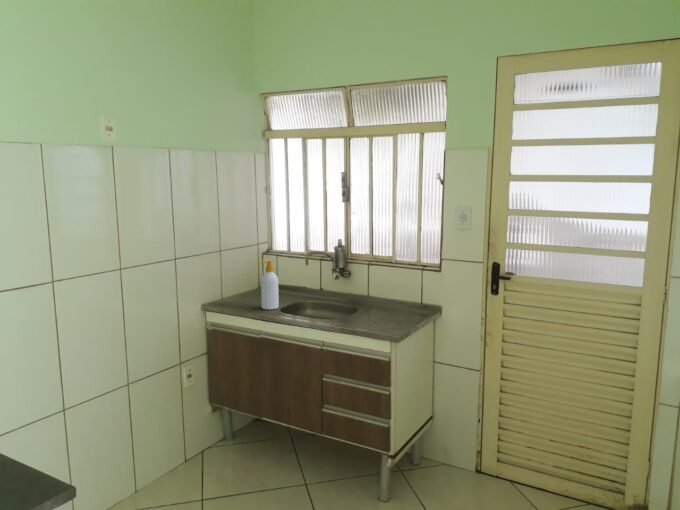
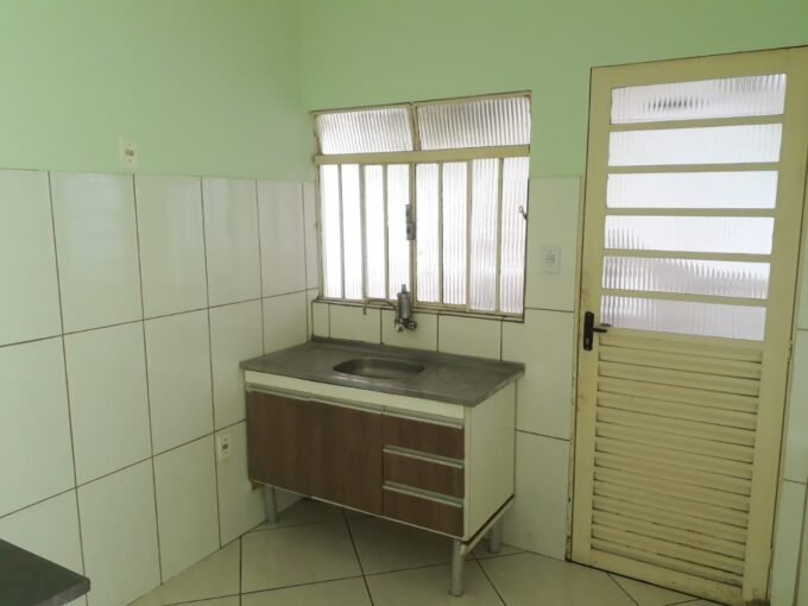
- soap bottle [259,260,280,310]
